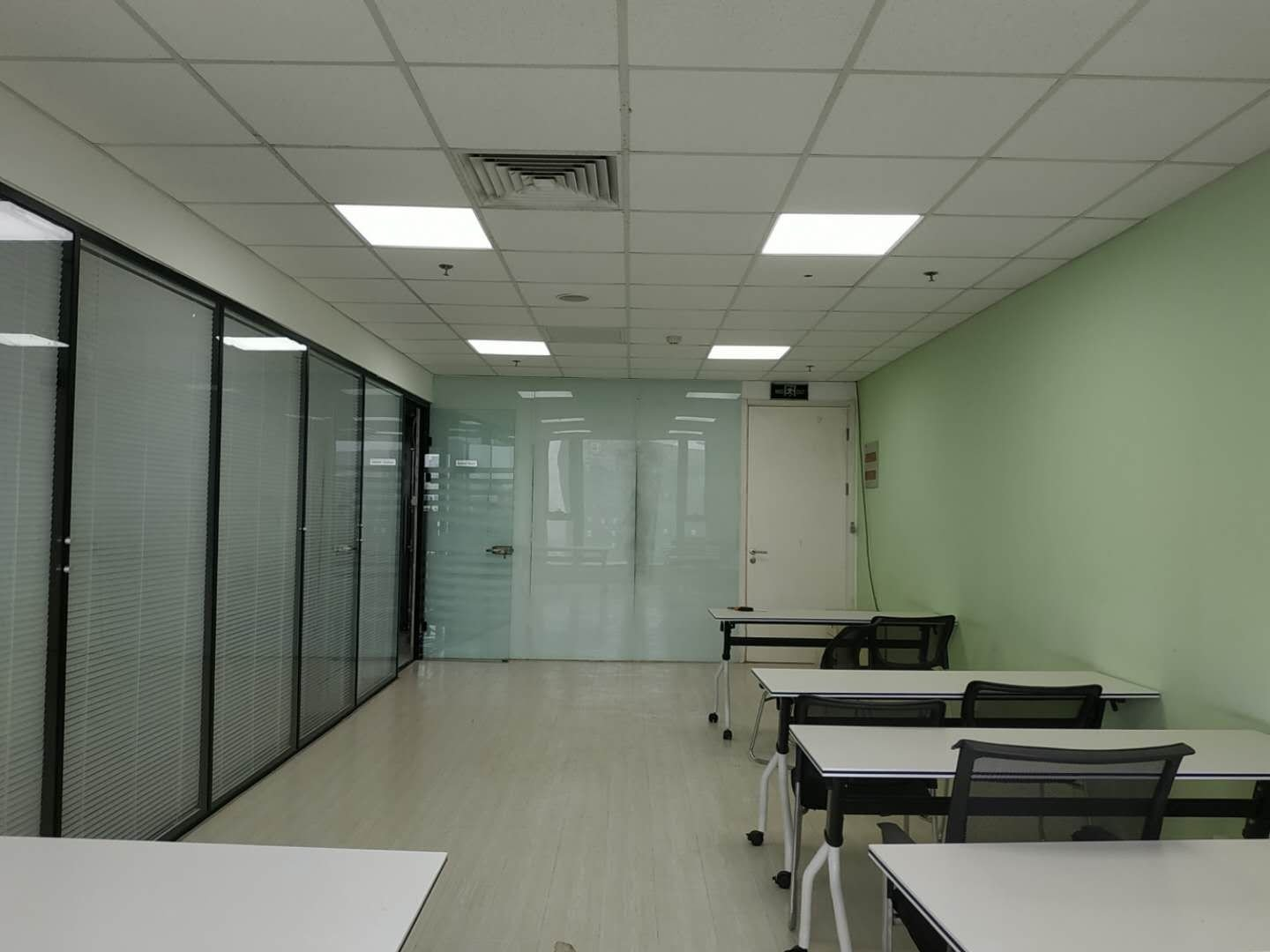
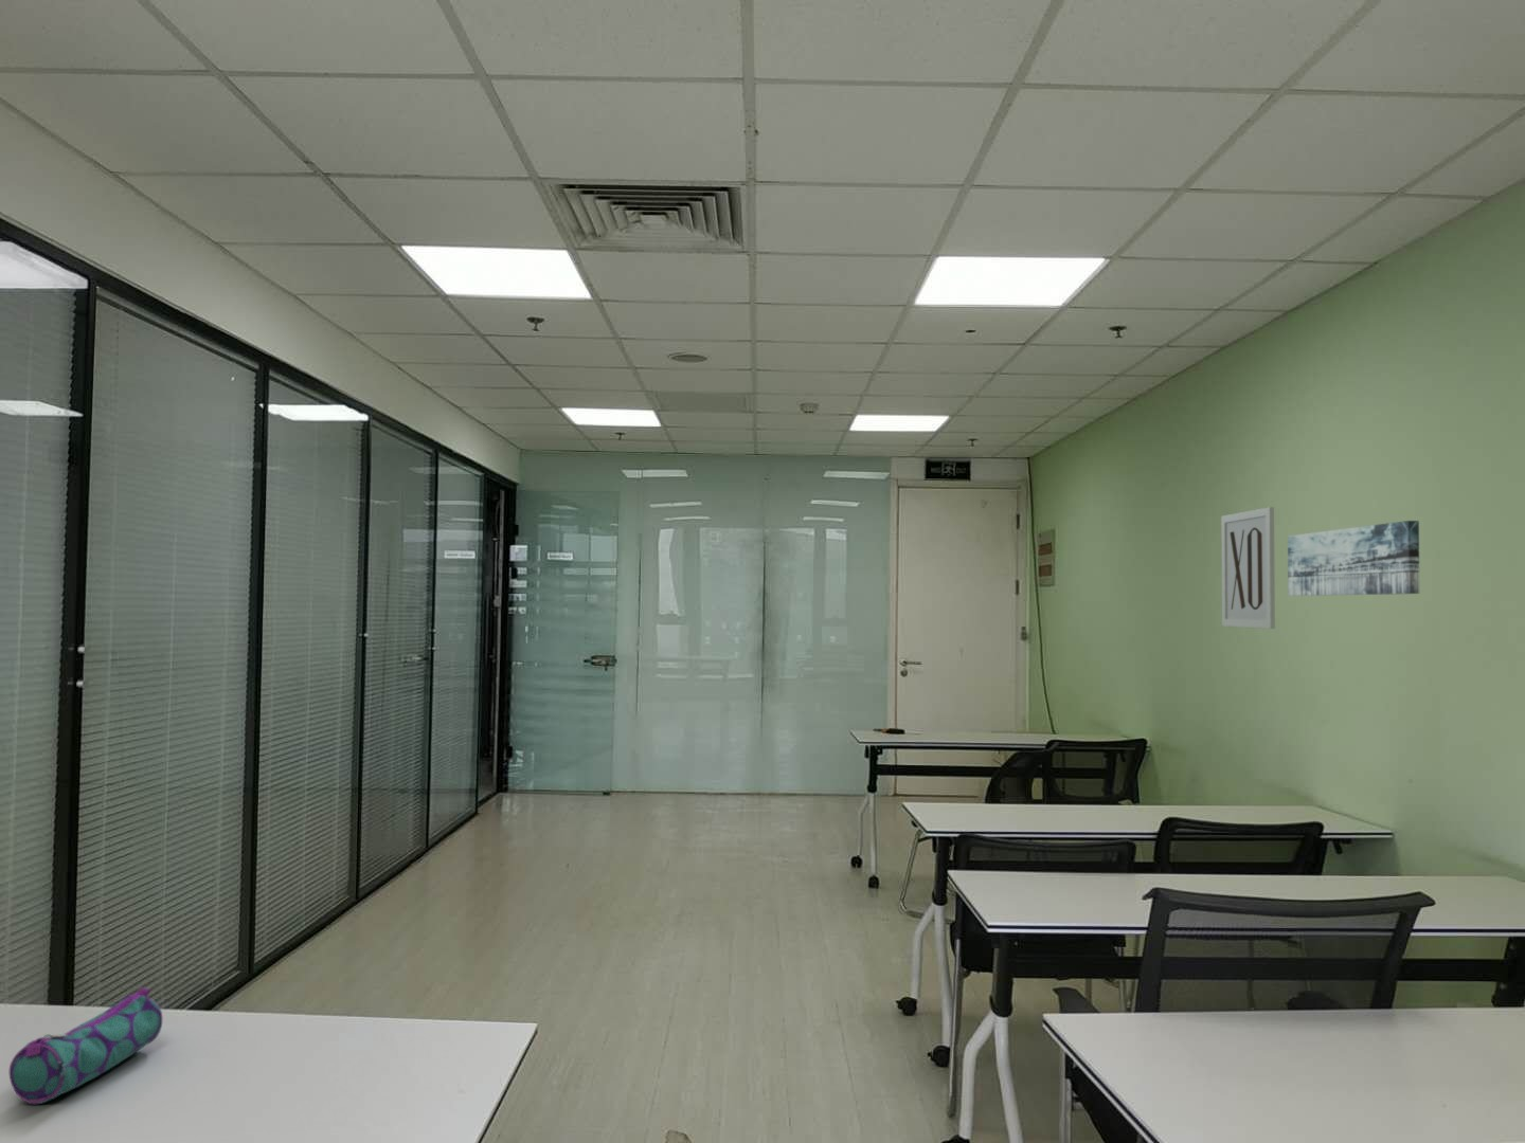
+ pencil case [8,987,163,1106]
+ wall art [1220,505,1276,629]
+ wall art [1287,520,1422,597]
